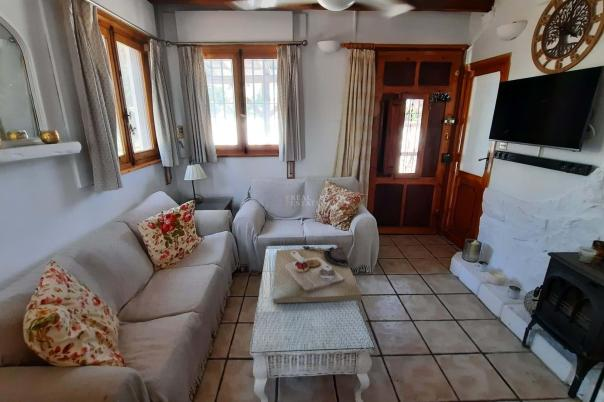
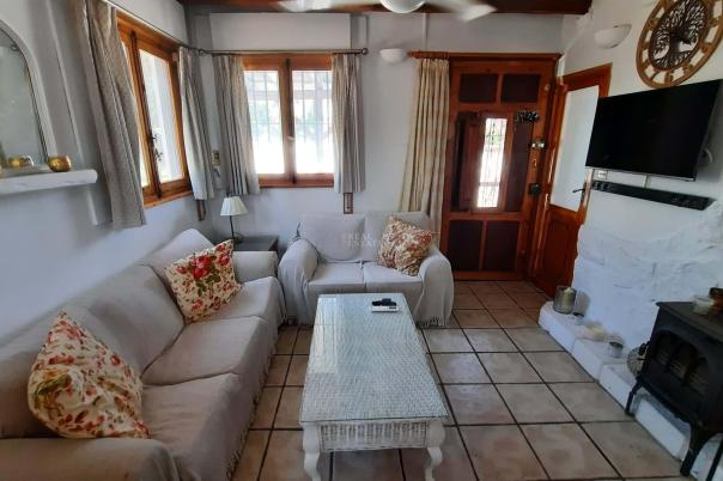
- decorative tray [272,245,363,304]
